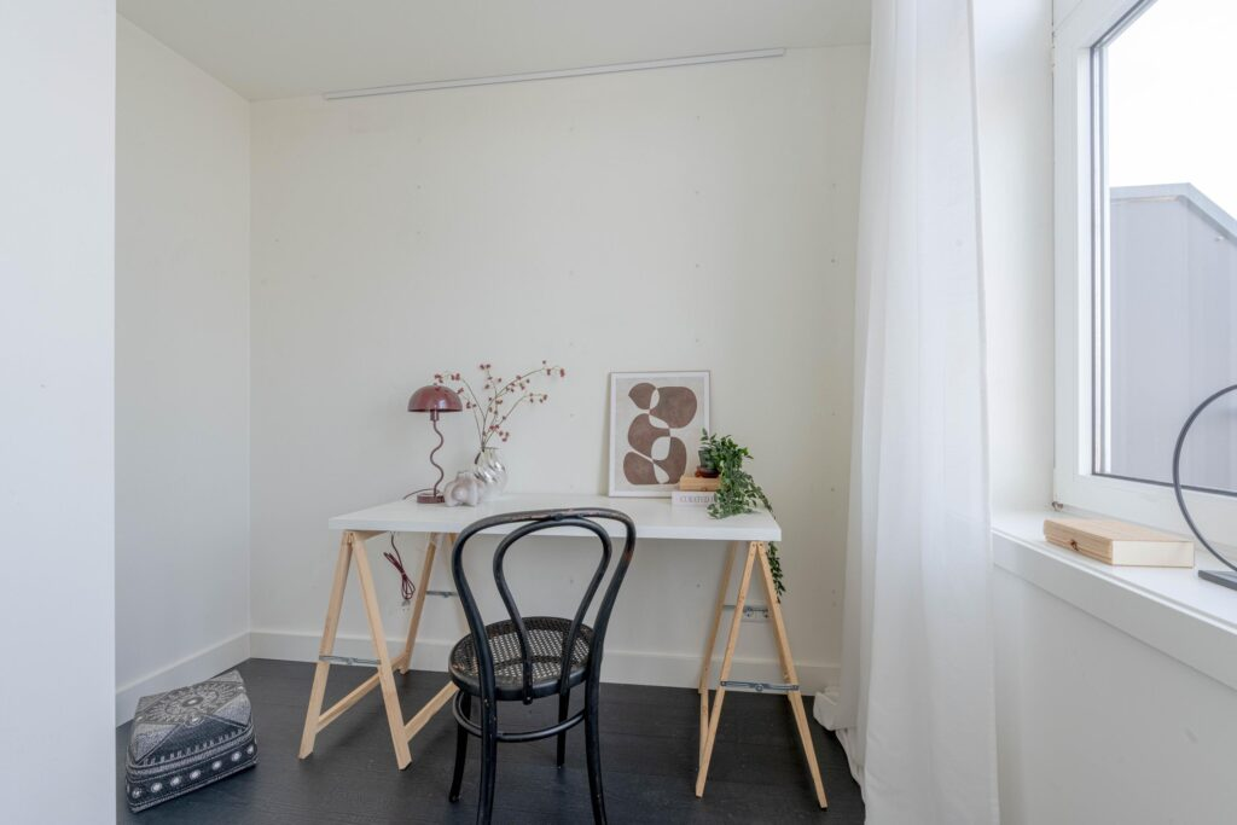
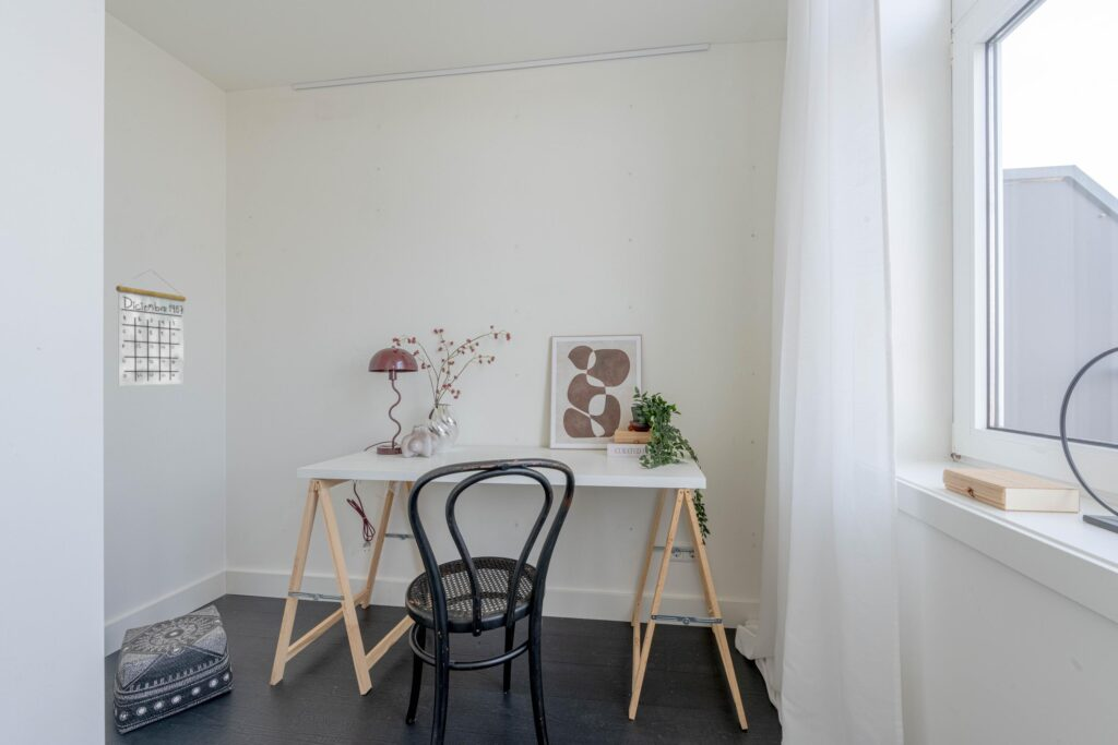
+ calendar [115,268,187,387]
